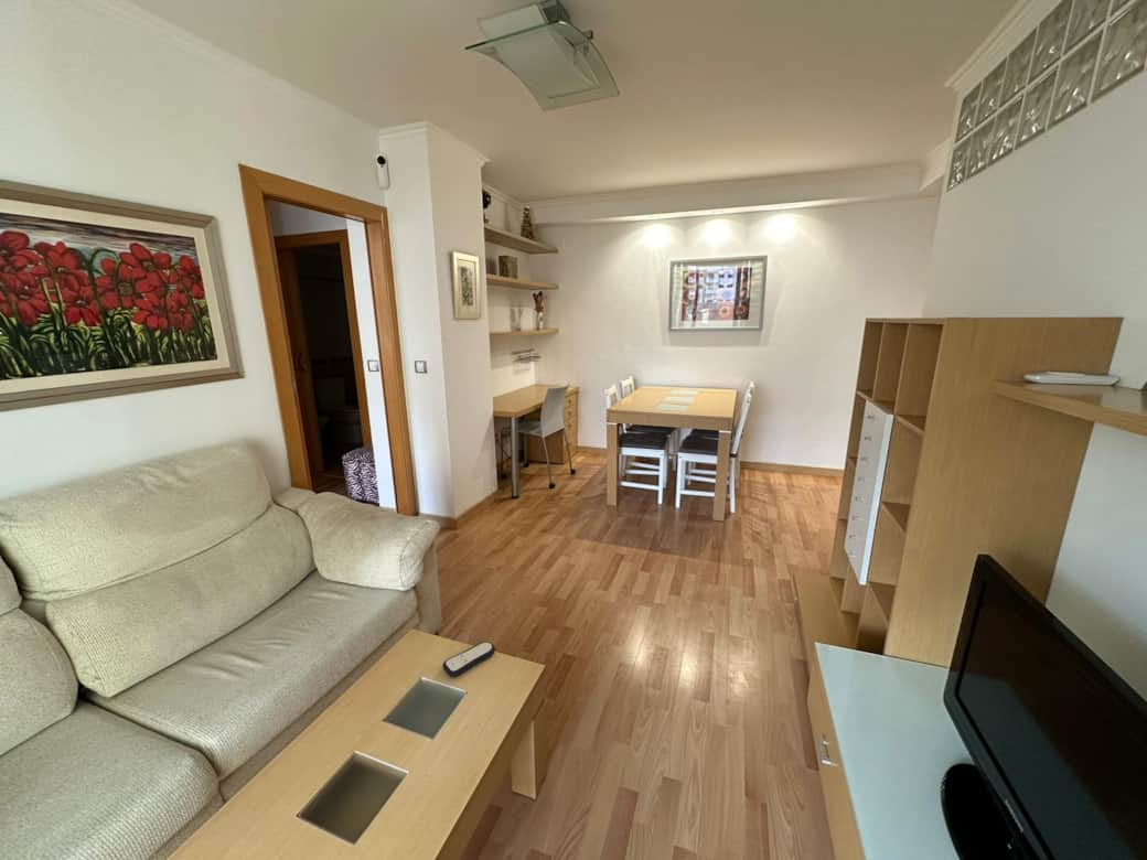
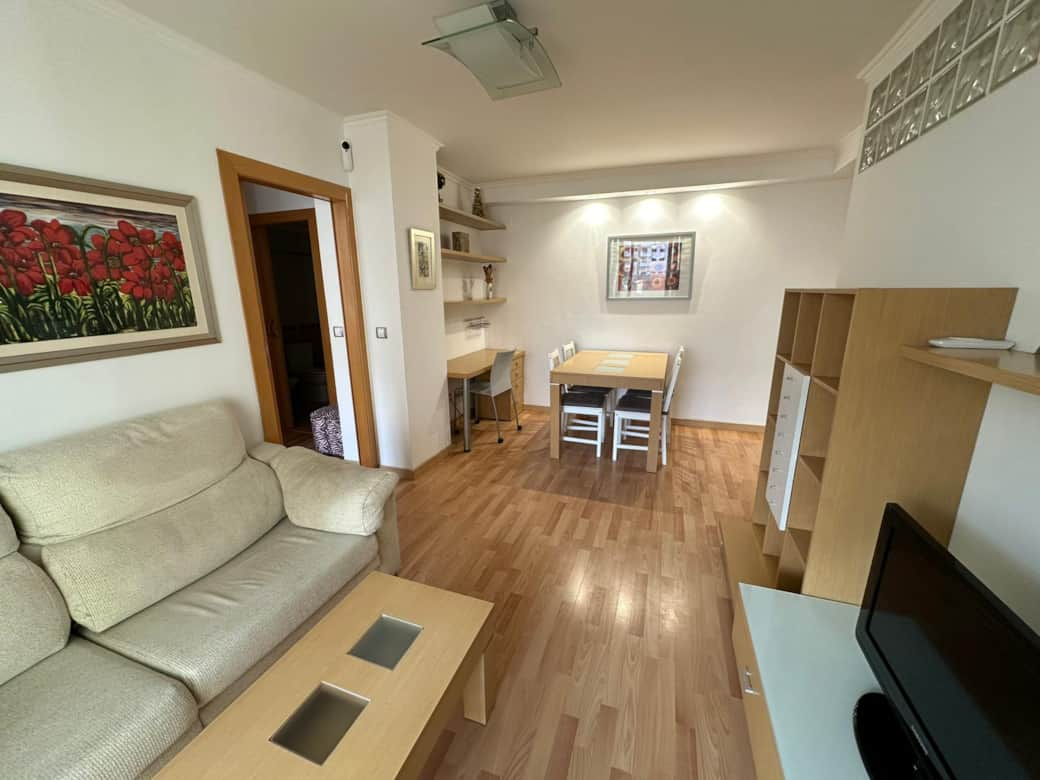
- remote control [441,641,496,678]
